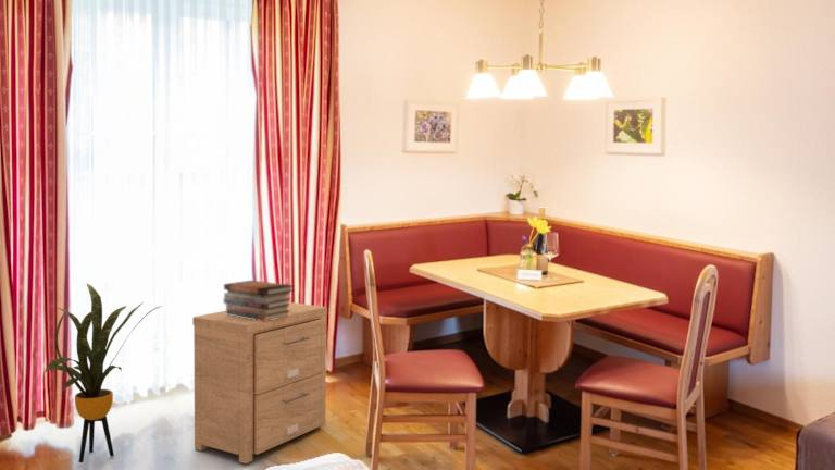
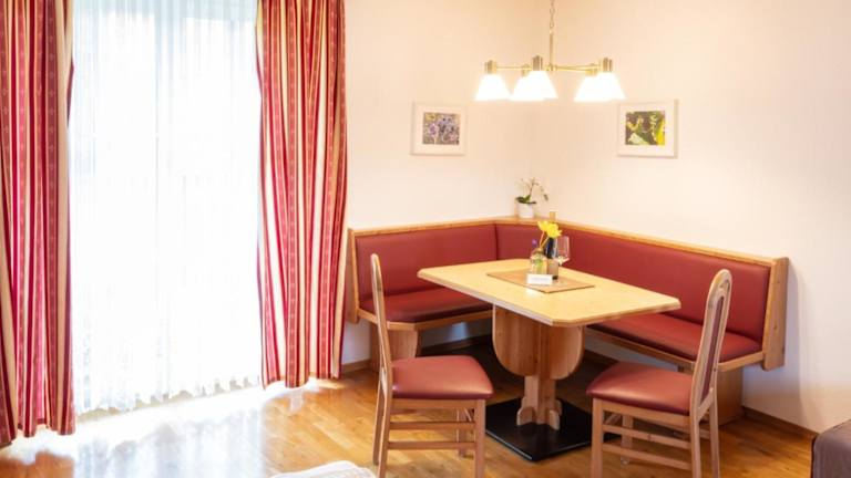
- house plant [42,283,163,463]
- side table [191,301,328,465]
- book stack [223,280,295,321]
